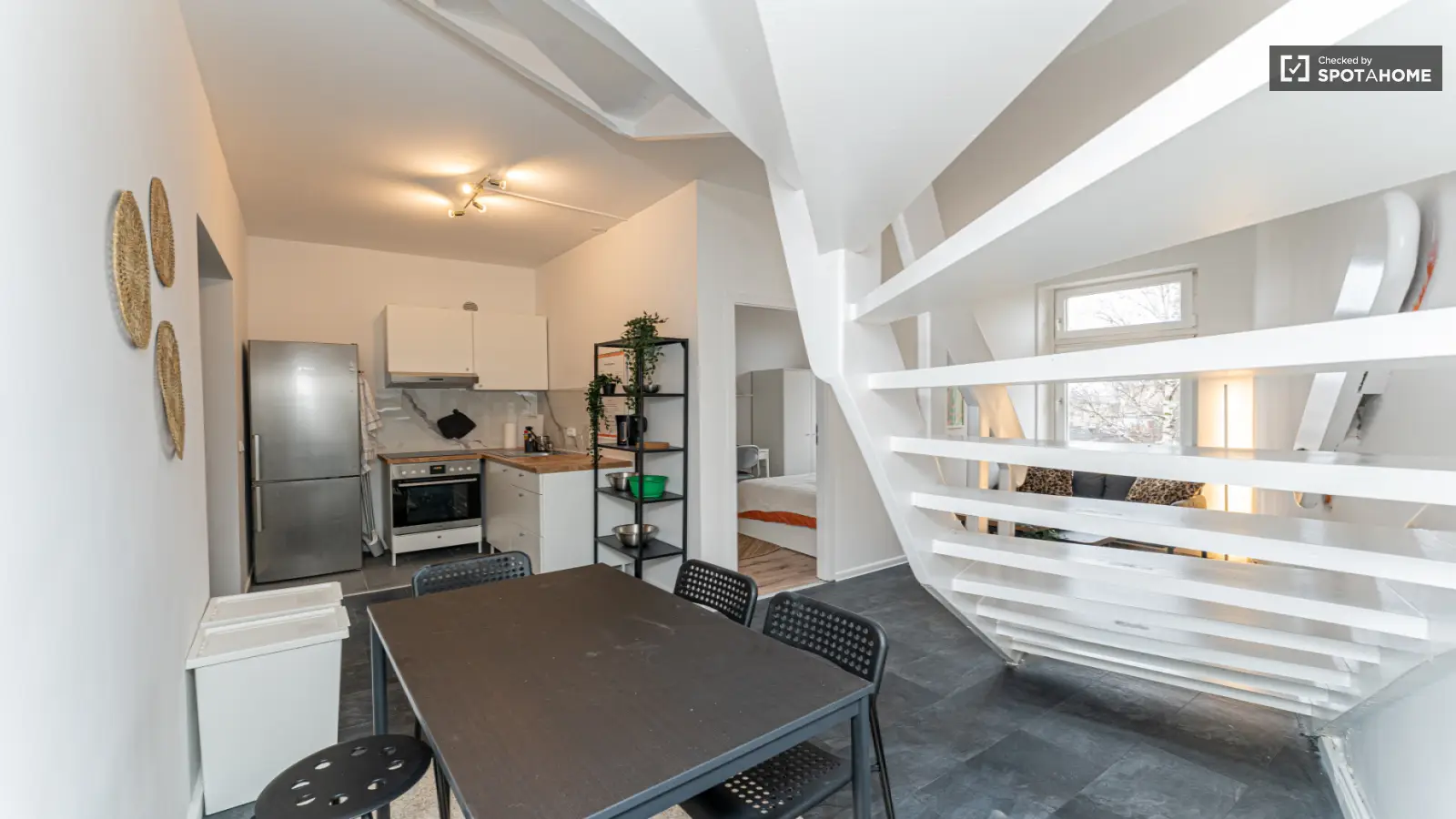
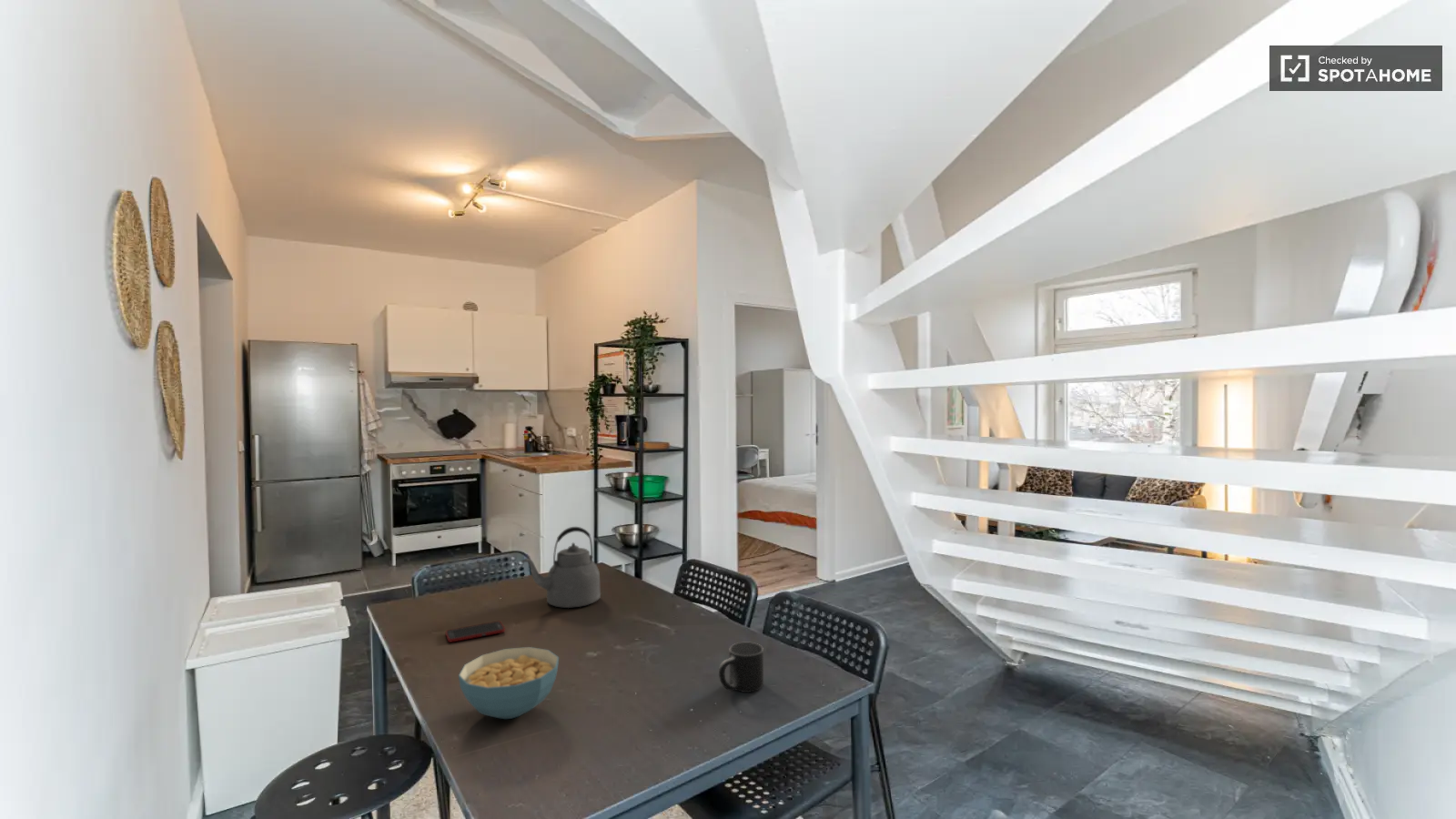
+ cereal bowl [458,646,560,720]
+ kettle [521,526,602,609]
+ cell phone [445,621,506,643]
+ mug [718,642,764,693]
